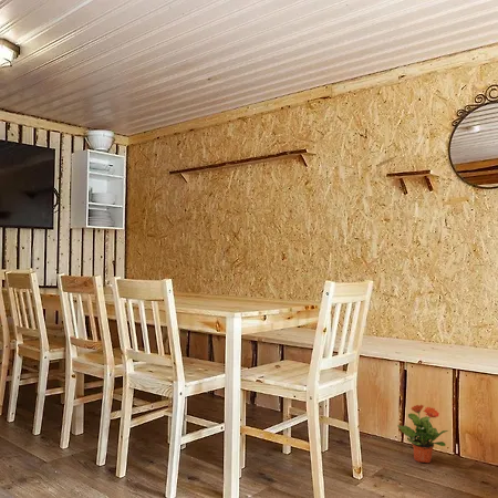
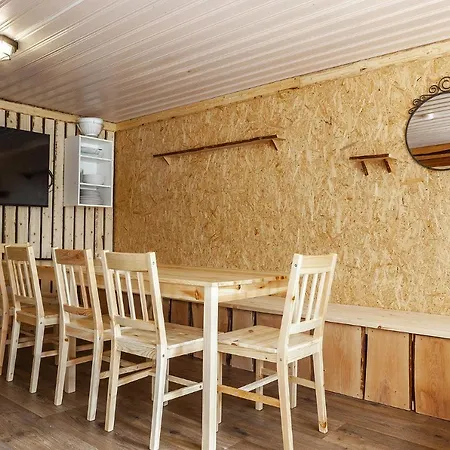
- potted plant [396,403,449,464]
